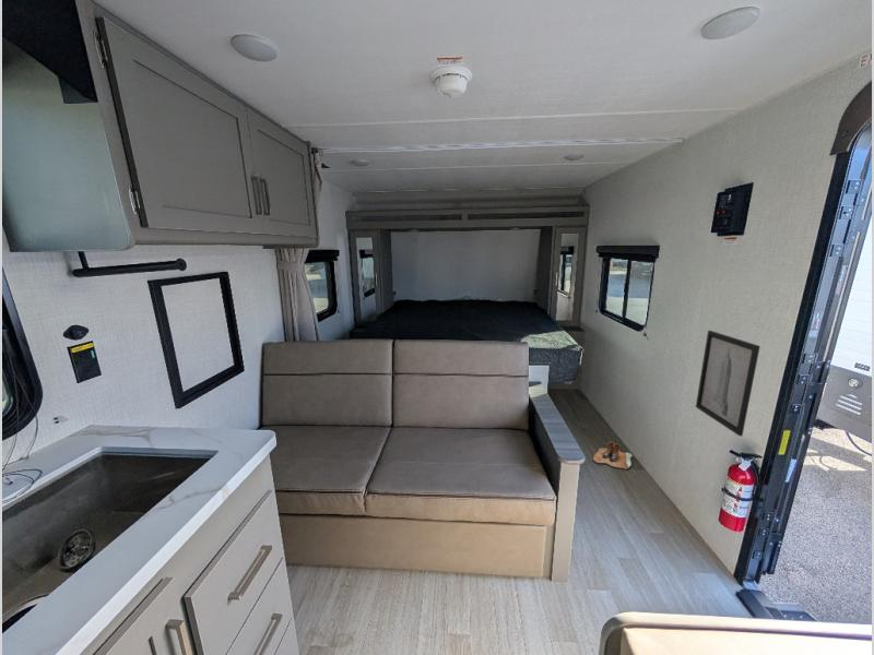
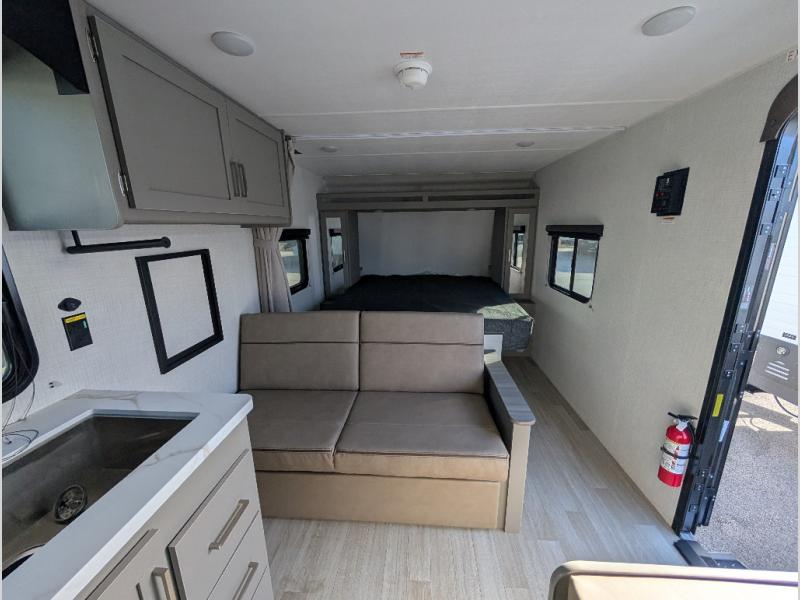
- boots [592,441,634,471]
- wall art [695,330,761,437]
